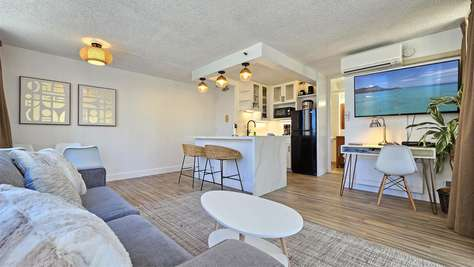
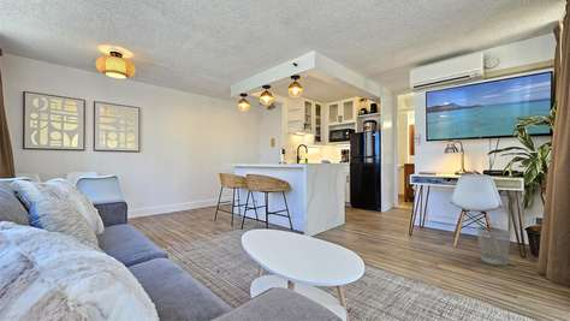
+ wastebasket [476,226,512,267]
